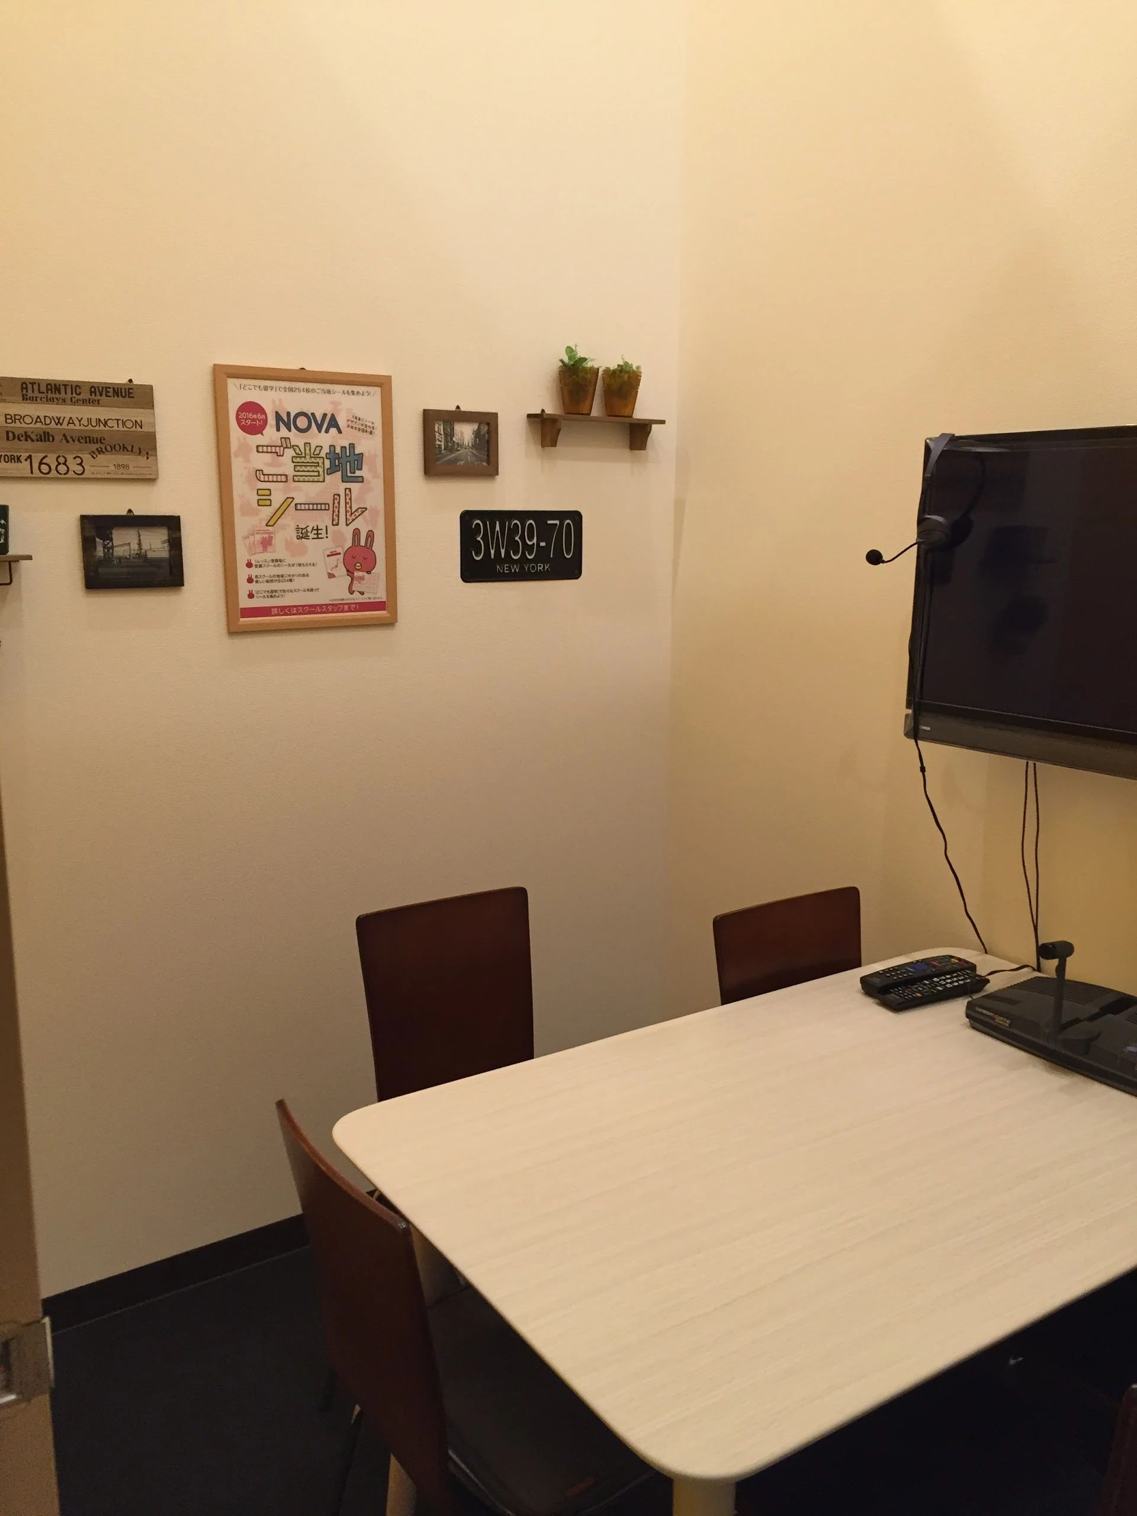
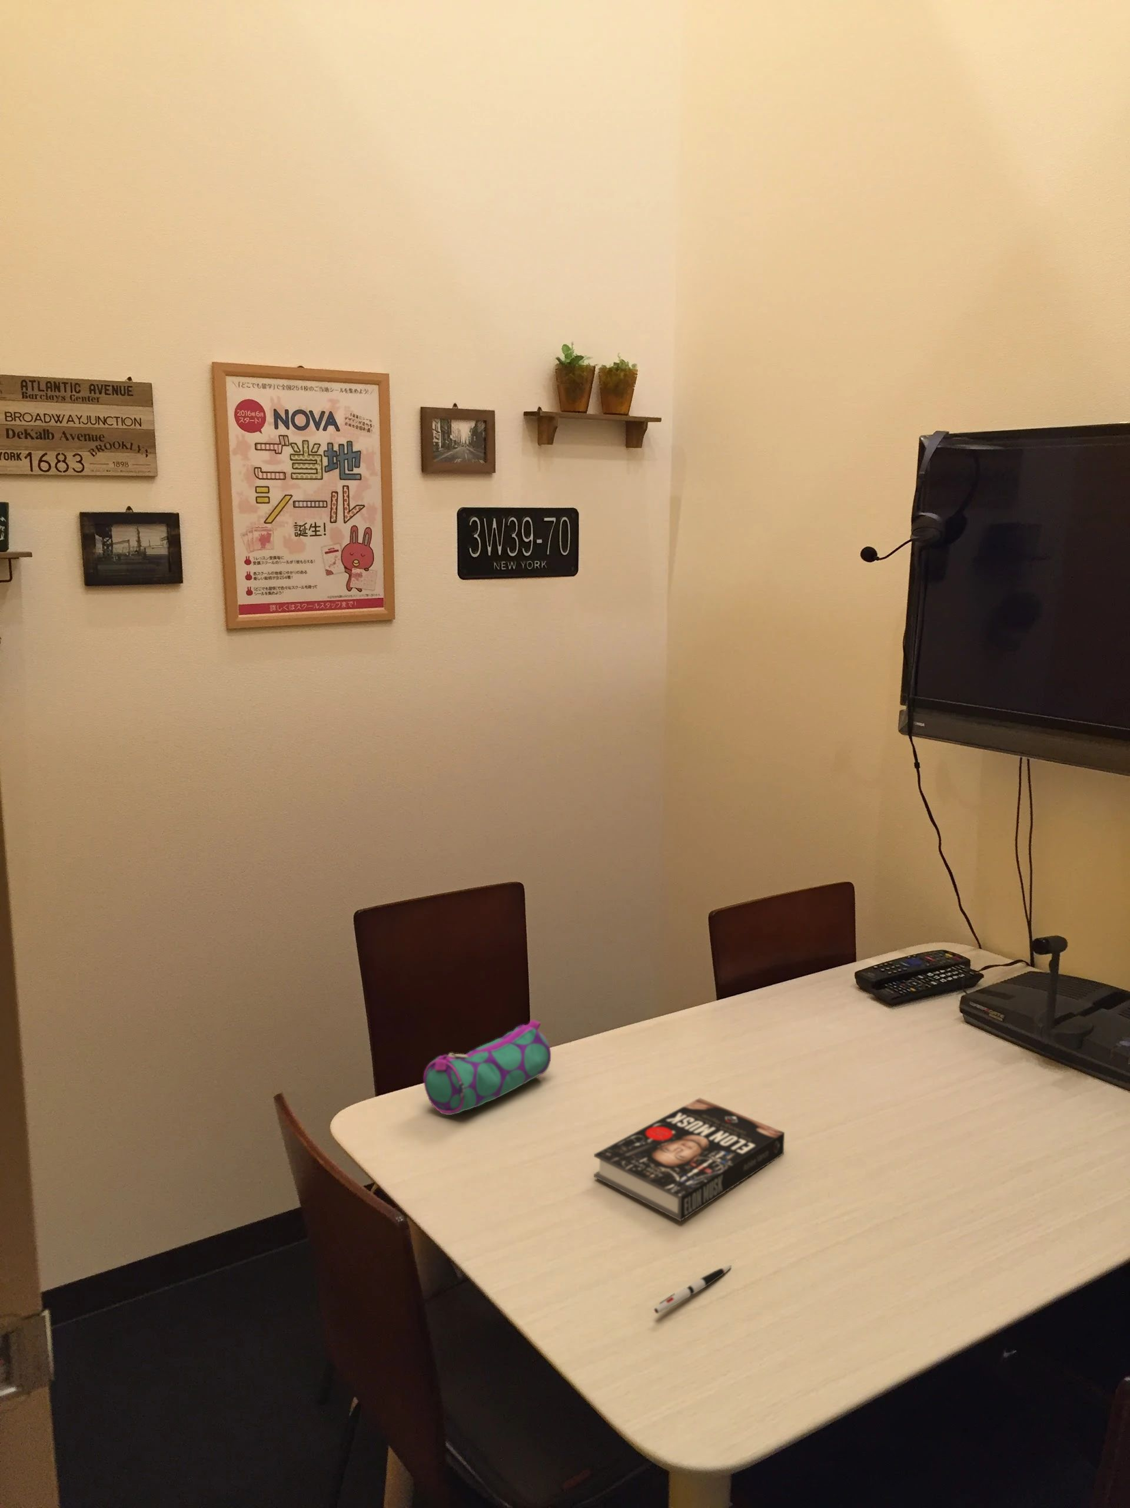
+ book [593,1097,785,1222]
+ pen [654,1265,732,1314]
+ pencil case [424,1019,552,1116]
